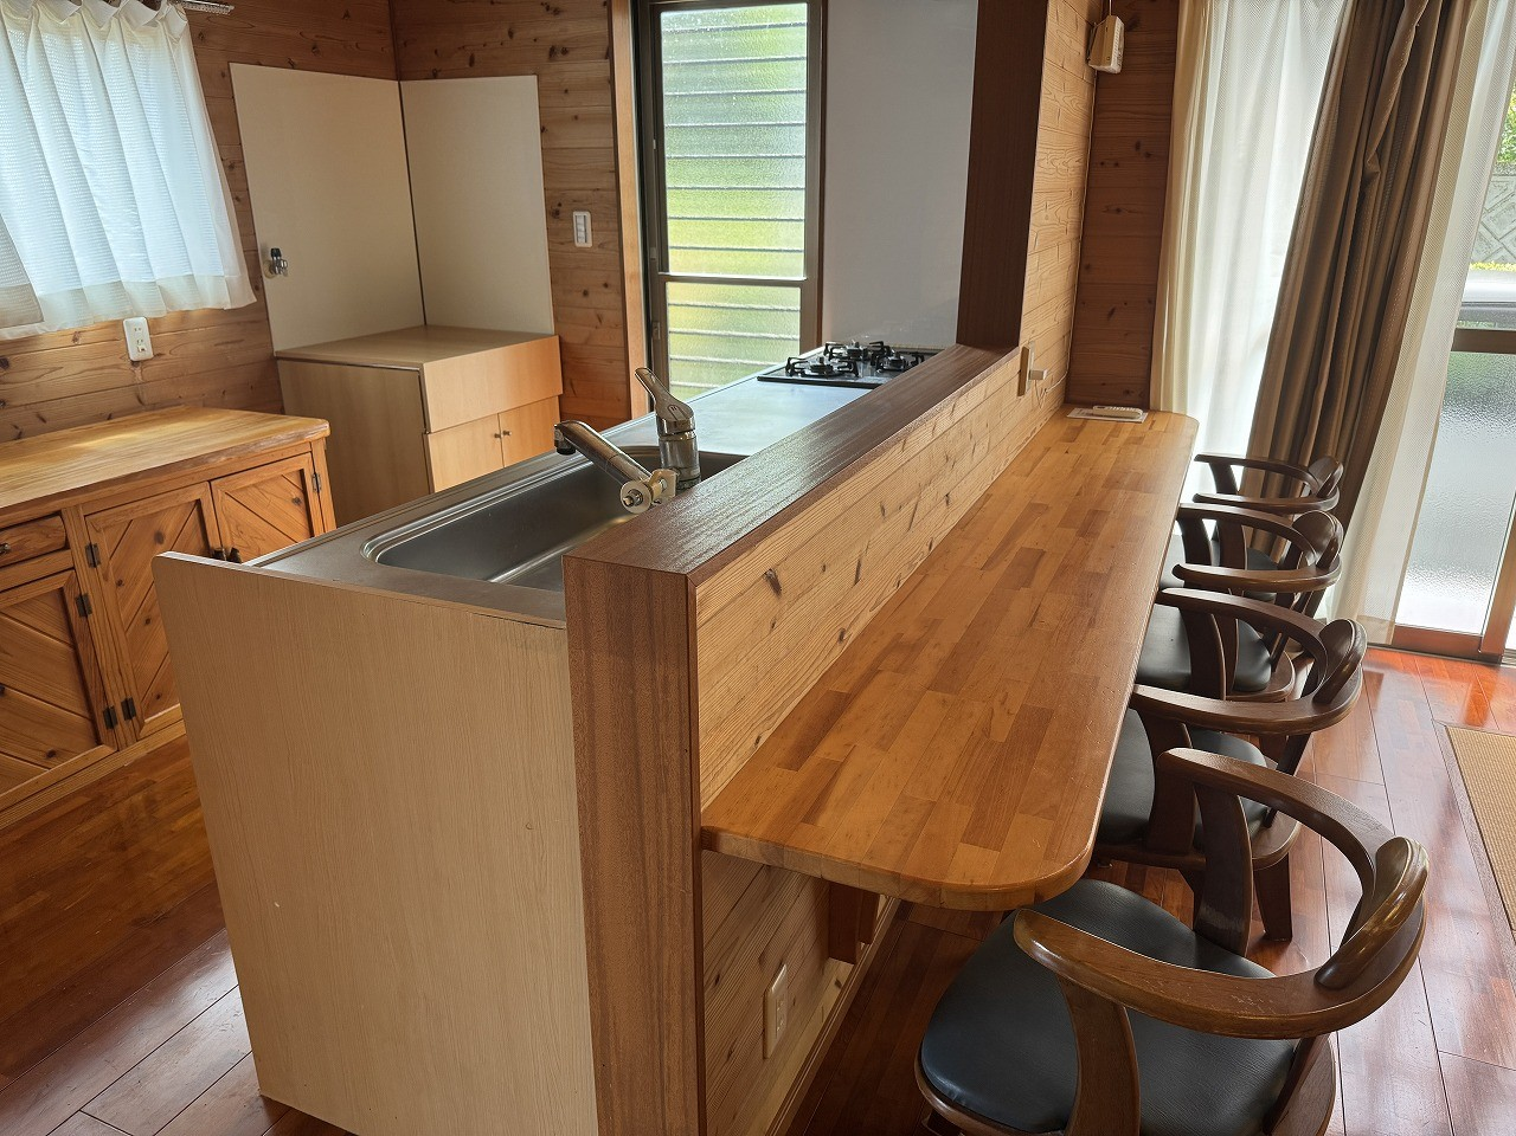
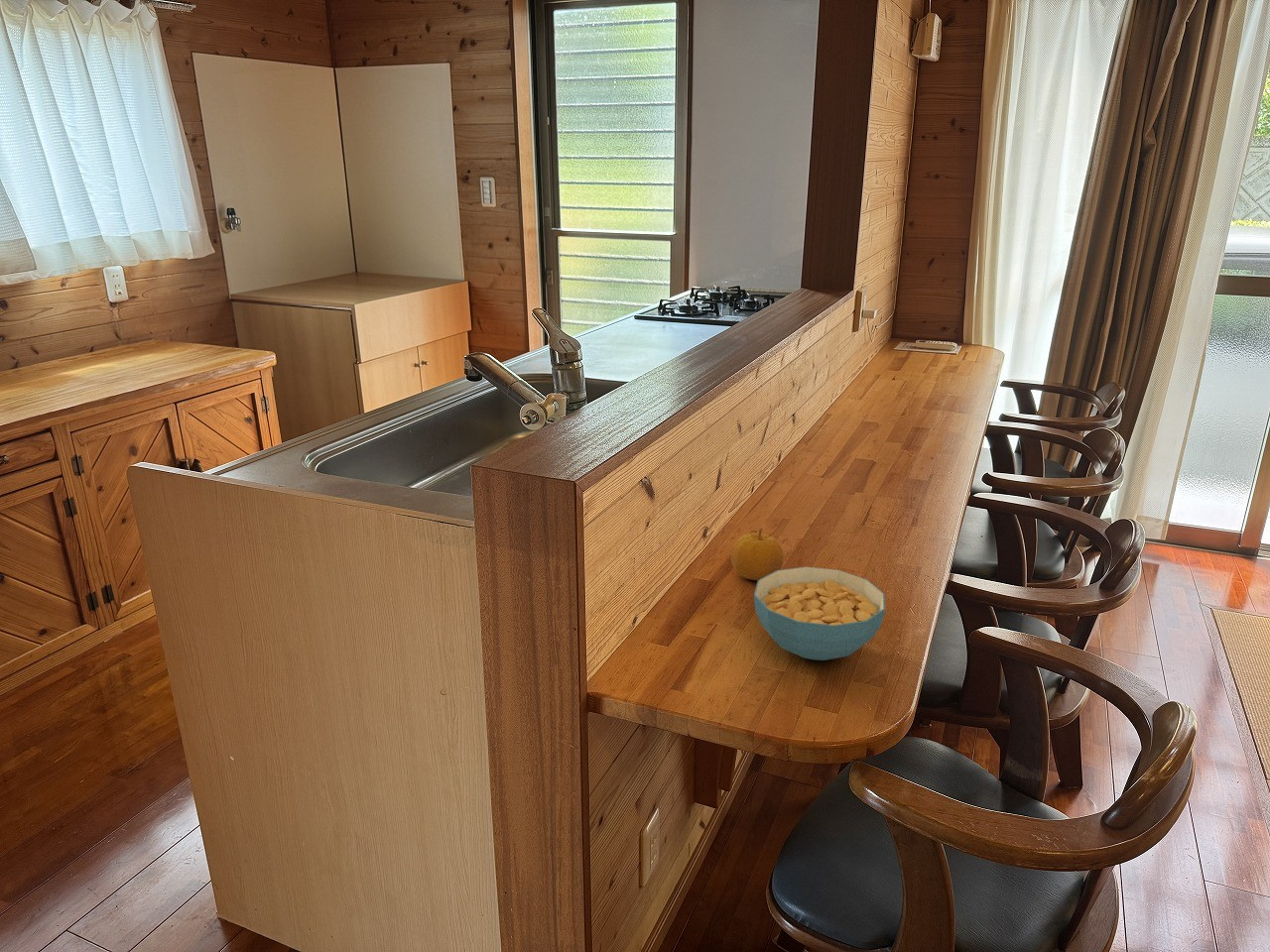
+ fruit [730,527,785,581]
+ cereal bowl [753,566,886,661]
